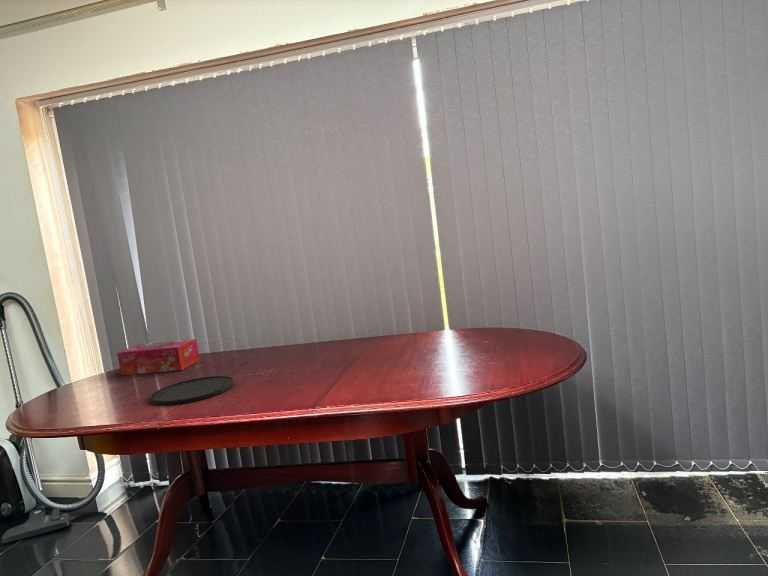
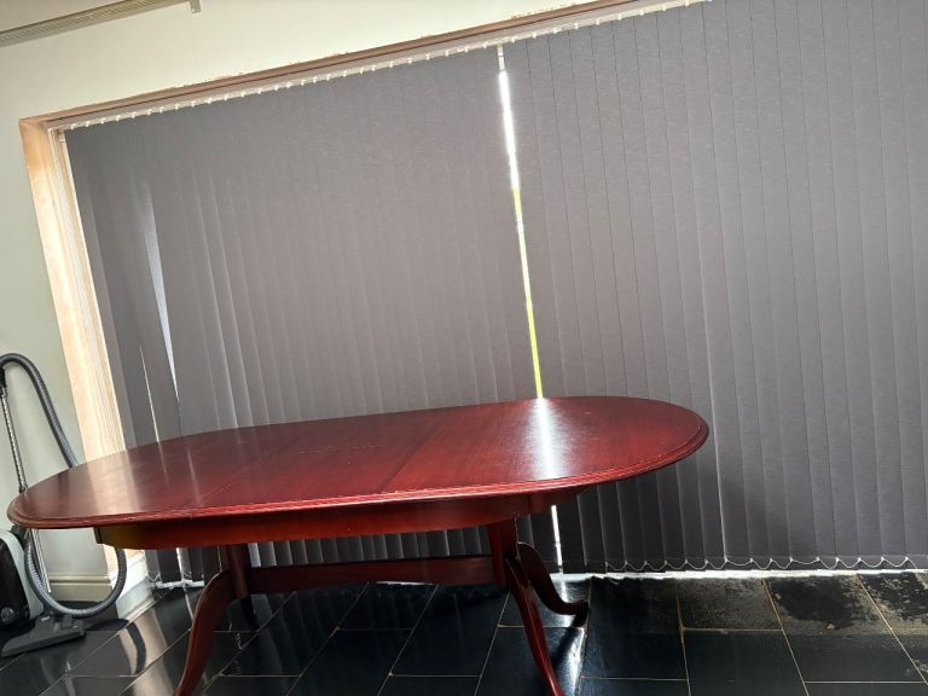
- tissue box [116,338,201,376]
- plate [149,375,235,406]
